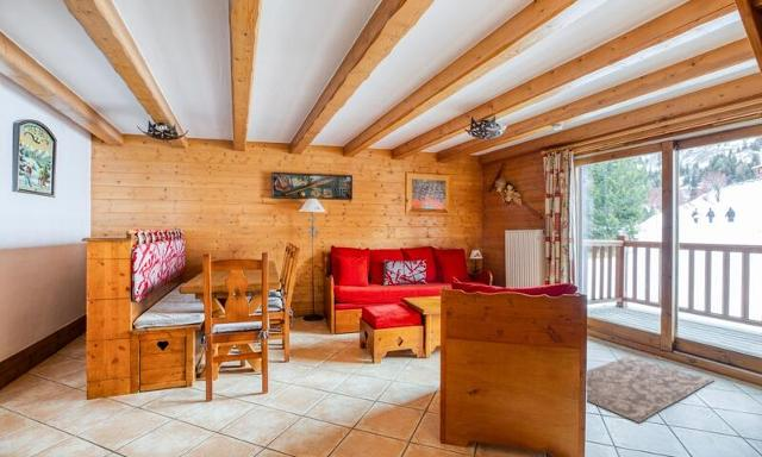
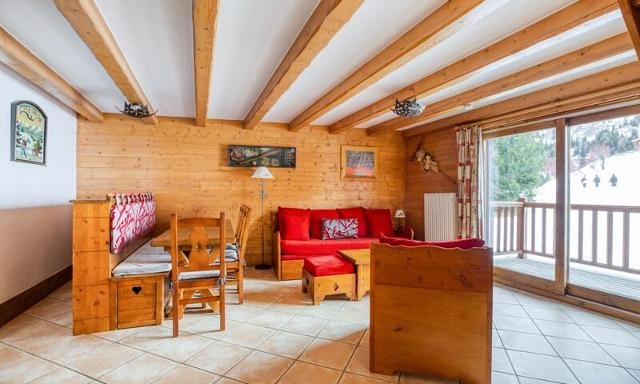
- rug [586,355,716,424]
